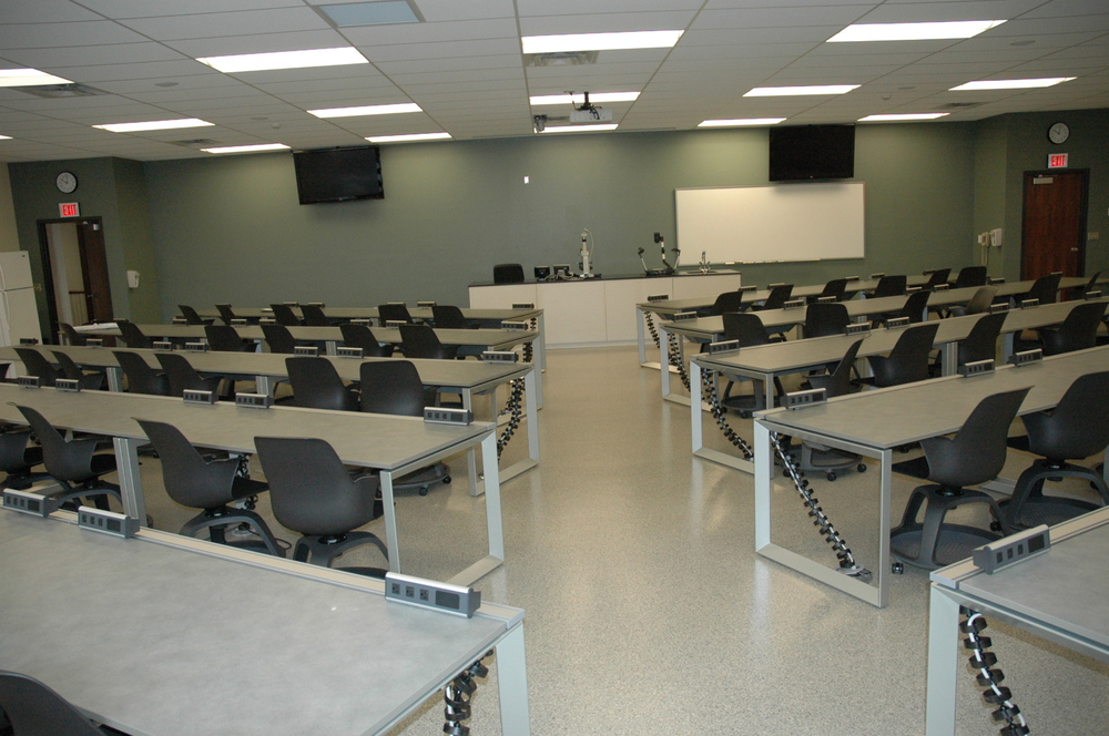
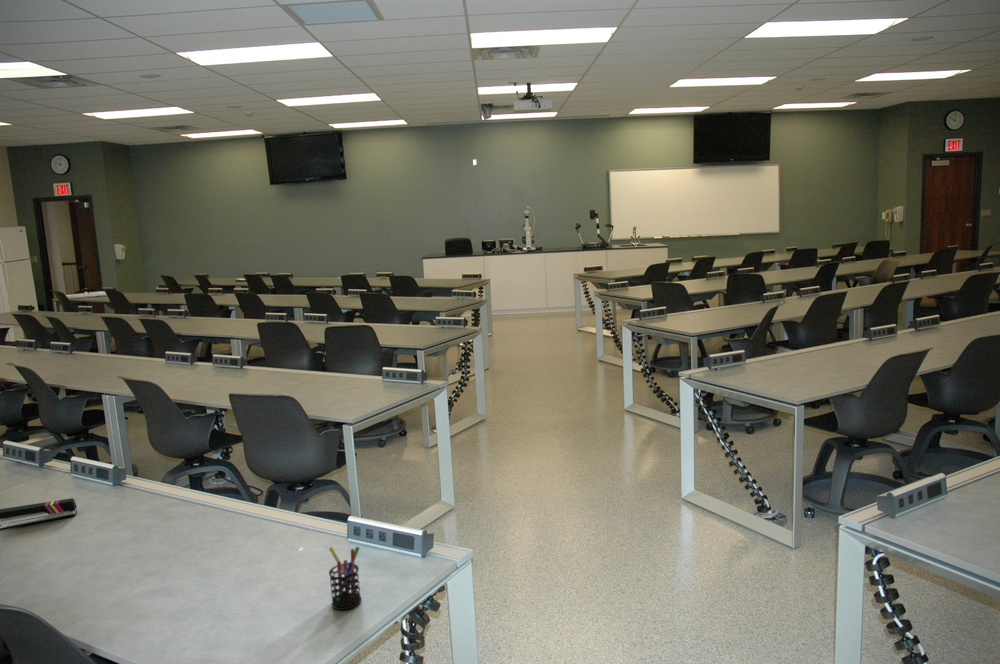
+ pen holder [328,546,362,611]
+ stapler [0,497,78,531]
